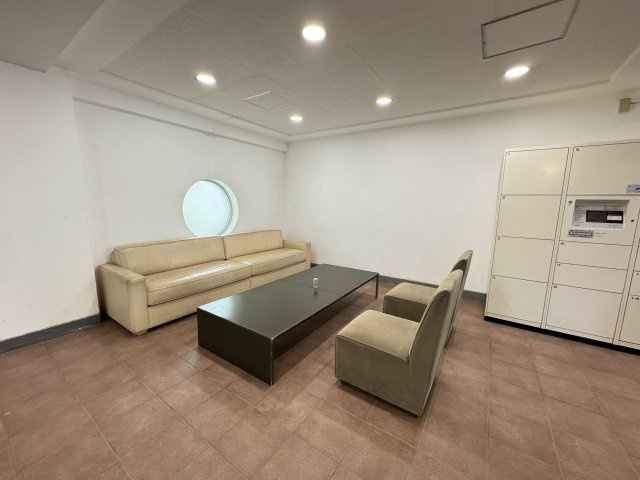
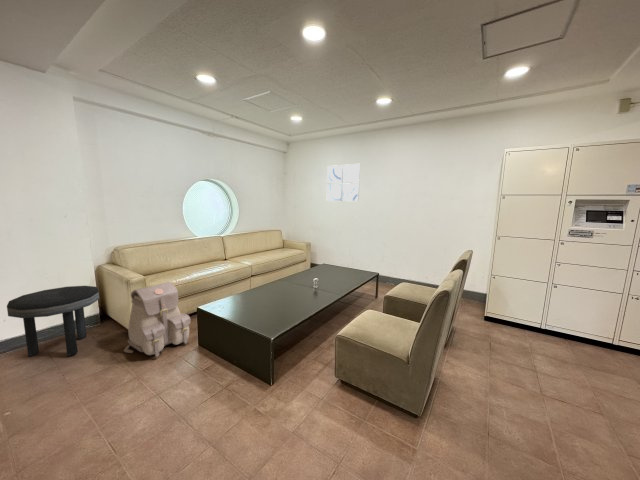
+ wall art [326,163,361,202]
+ side table [6,285,100,357]
+ backpack [123,281,192,358]
